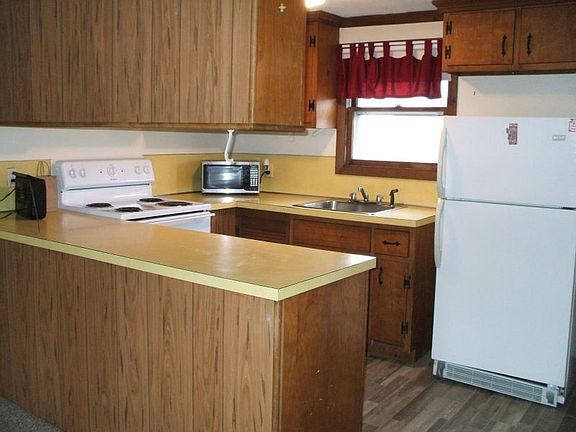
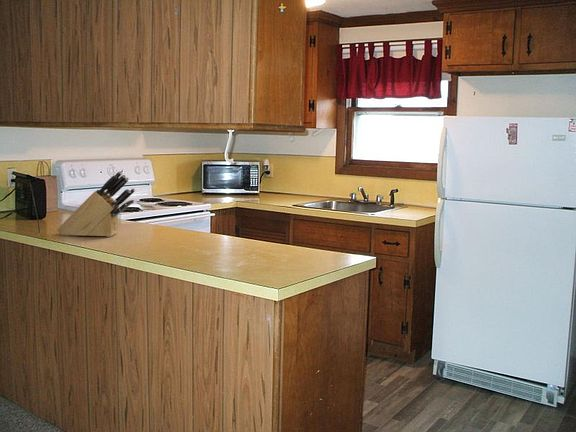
+ knife block [56,170,136,238]
